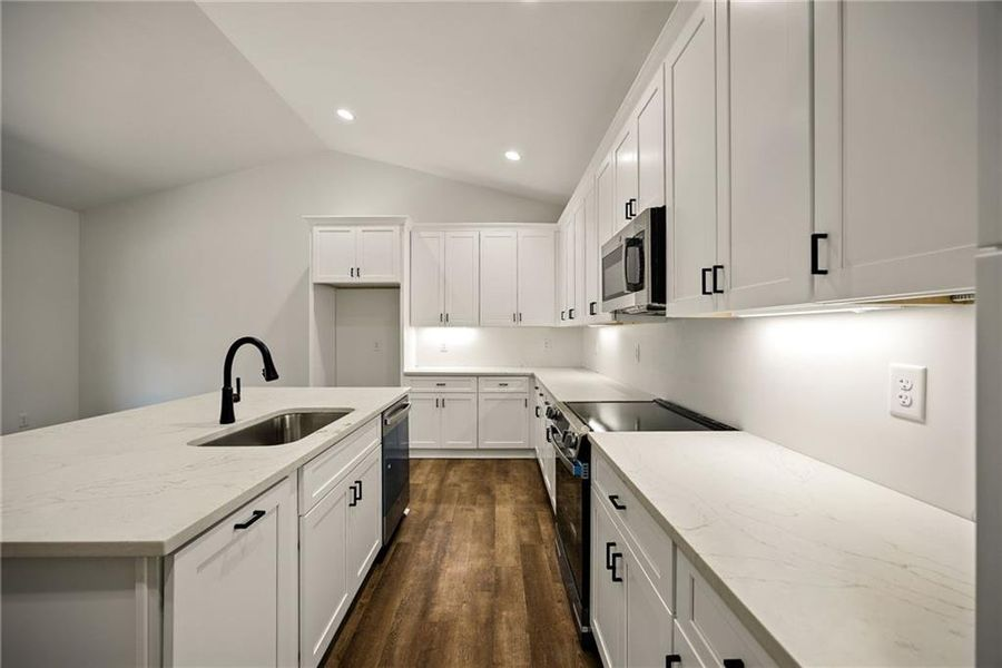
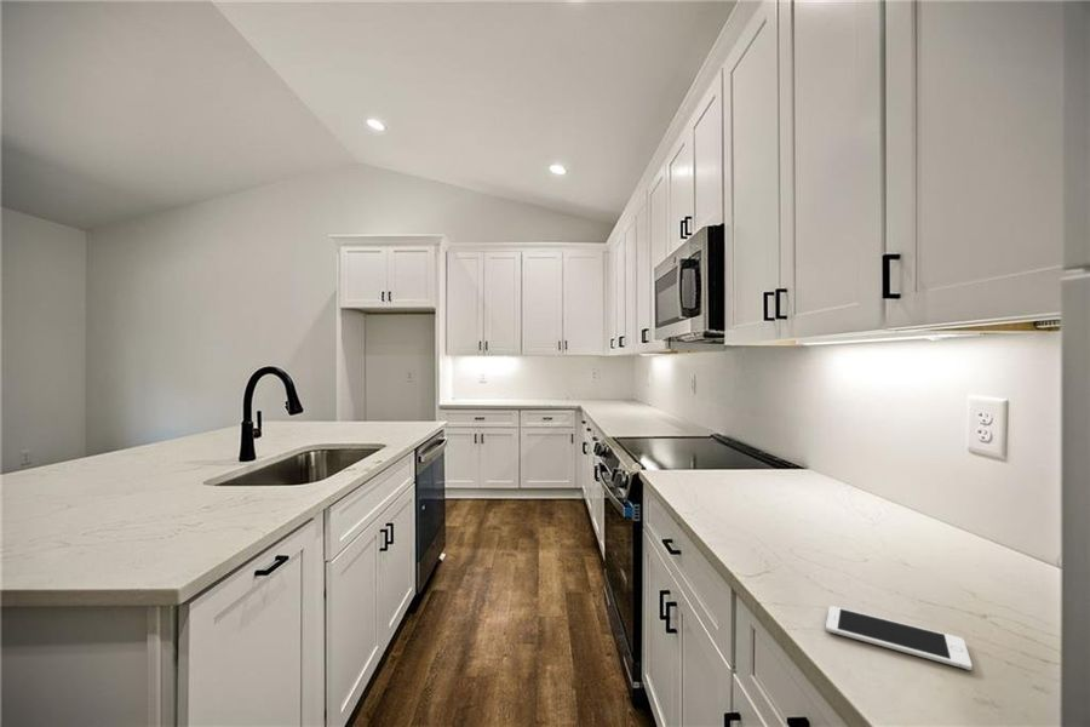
+ cell phone [825,605,973,671]
